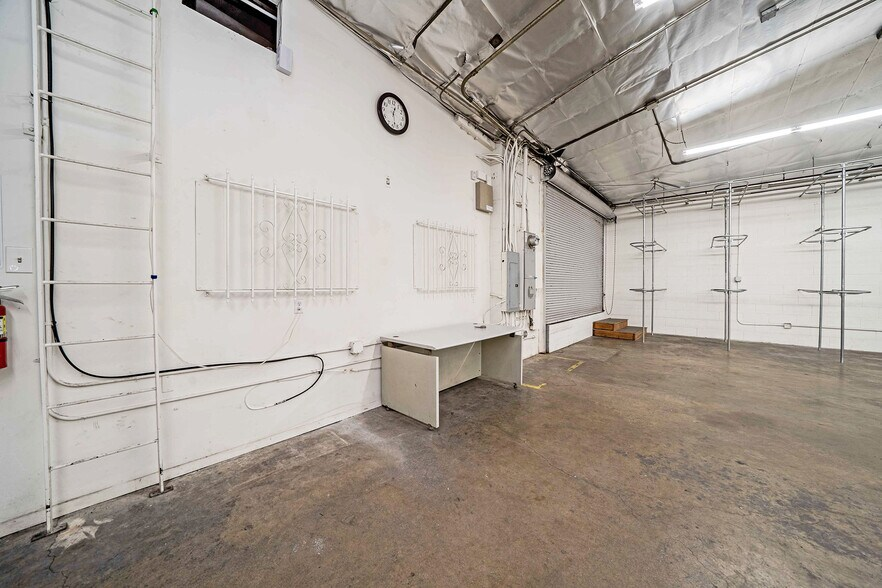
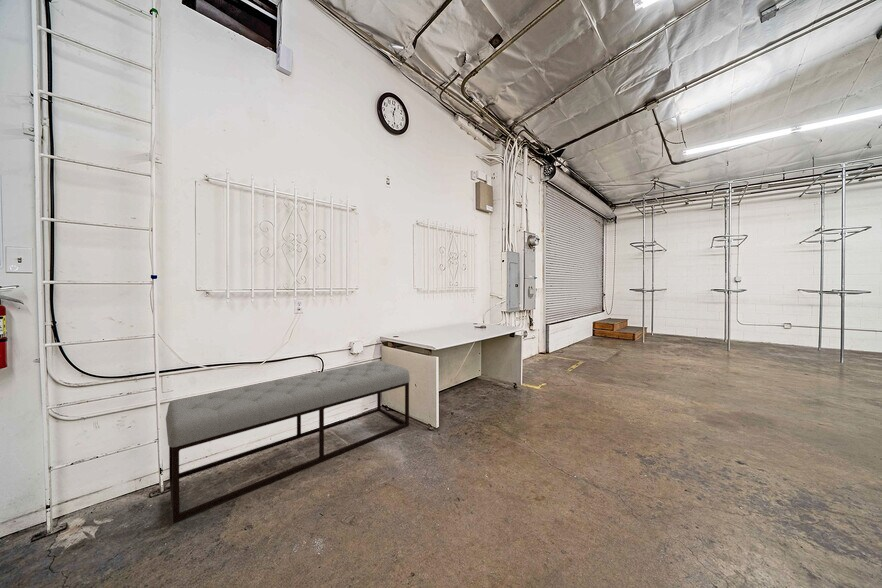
+ bench [165,360,411,524]
